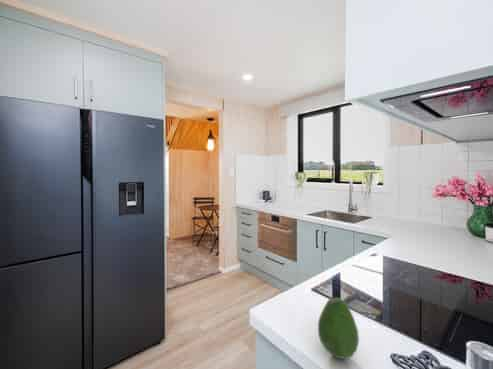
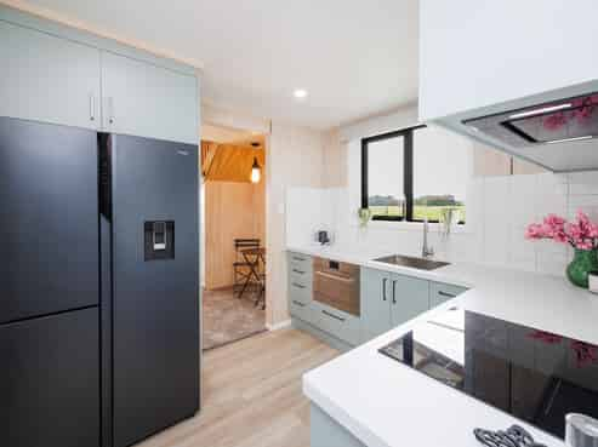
- fruit [317,296,360,360]
